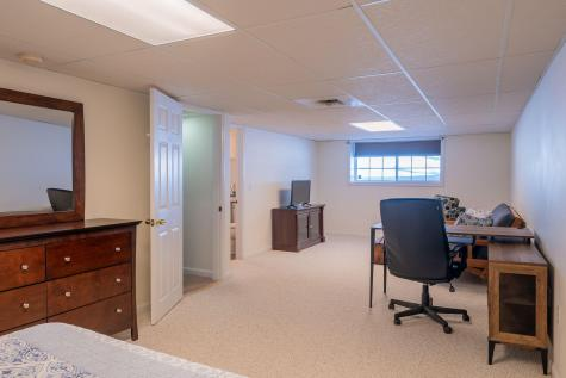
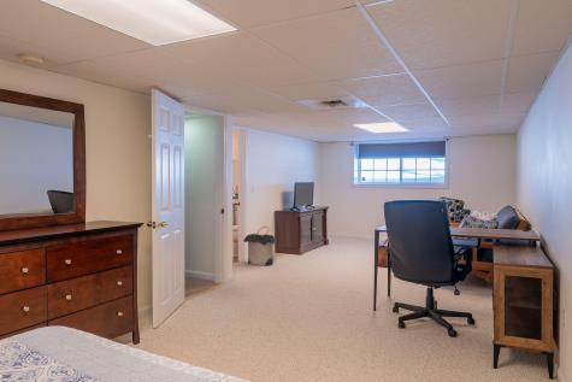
+ laundry hamper [242,225,277,266]
